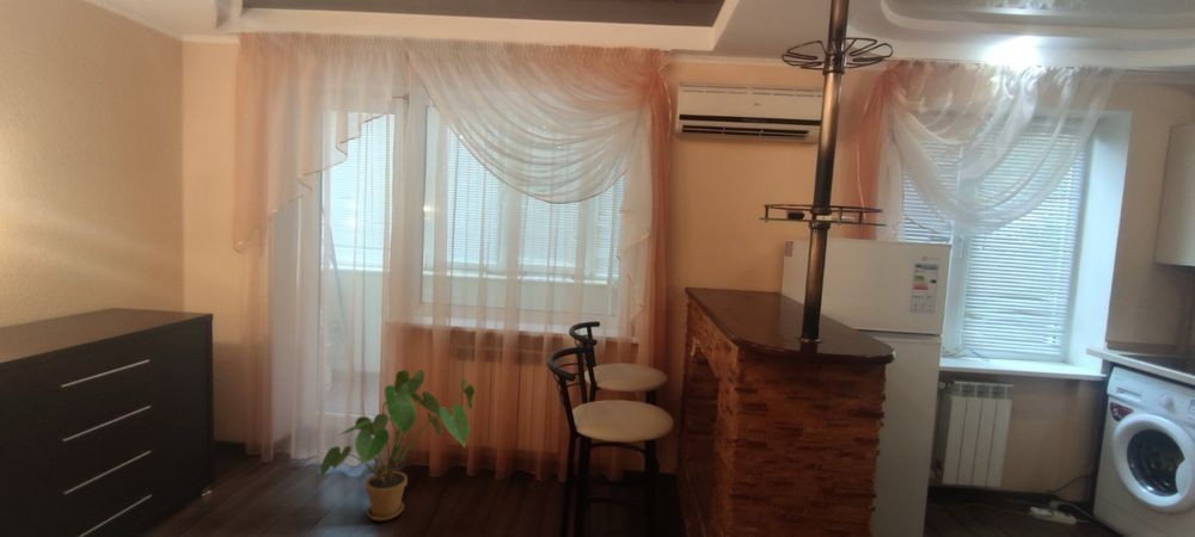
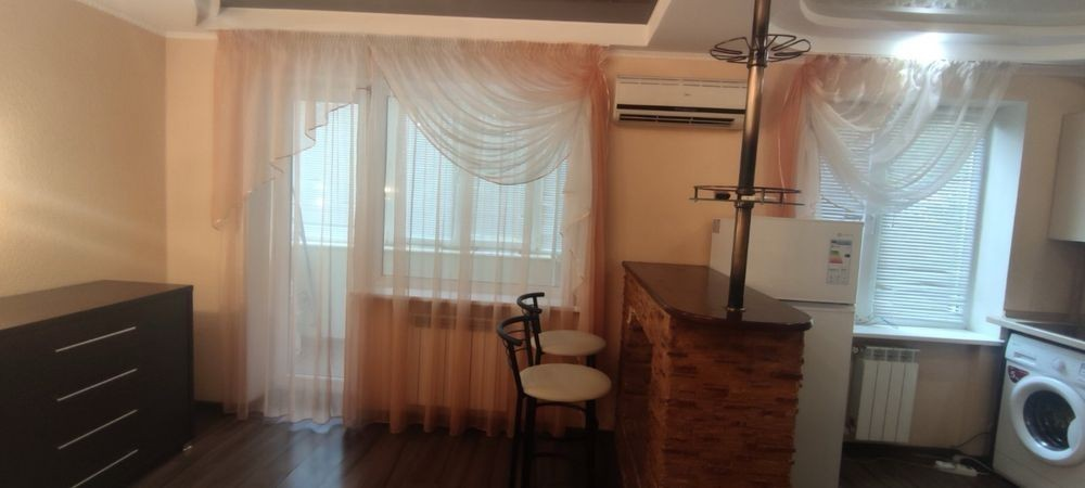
- house plant [318,369,476,521]
